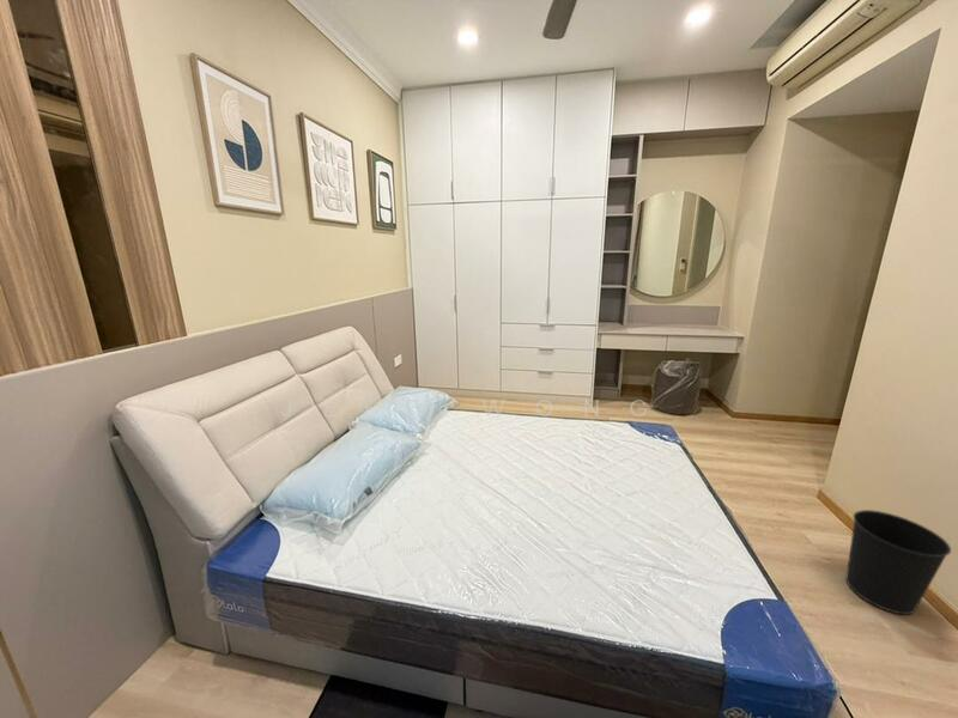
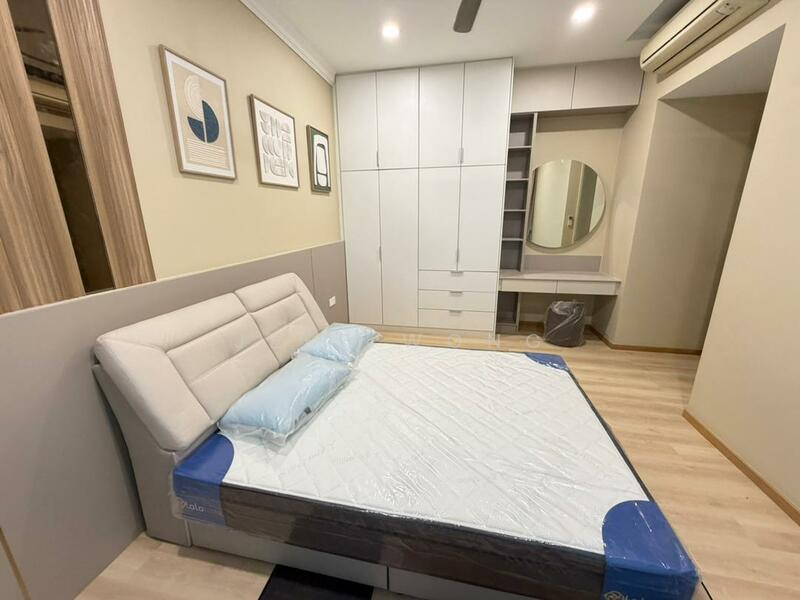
- wastebasket [844,509,952,616]
